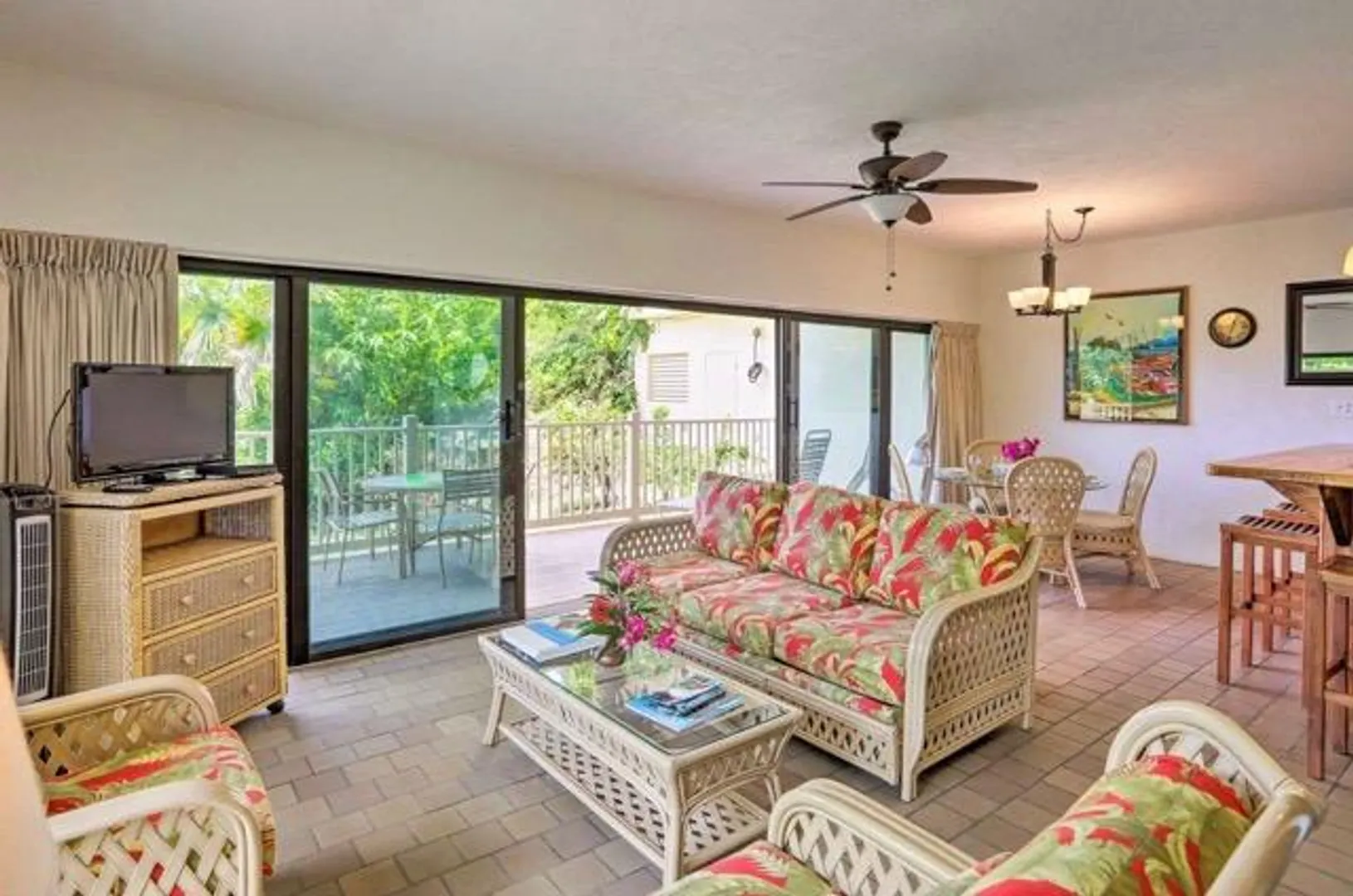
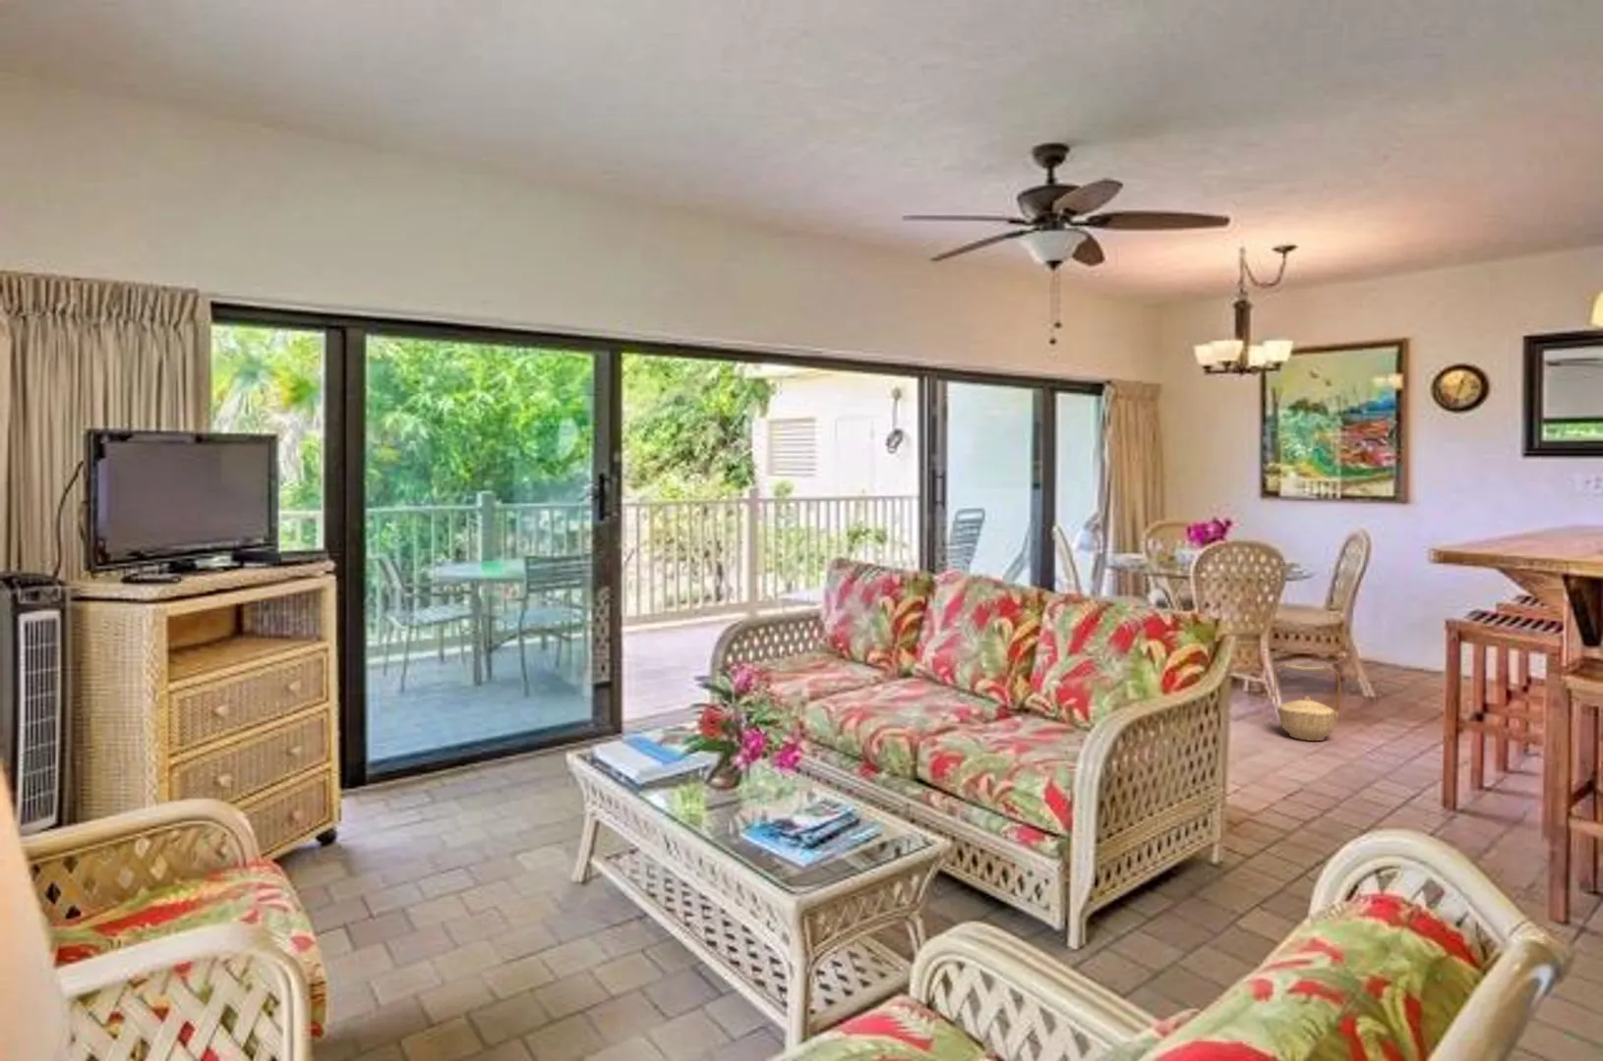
+ basket [1272,663,1342,741]
